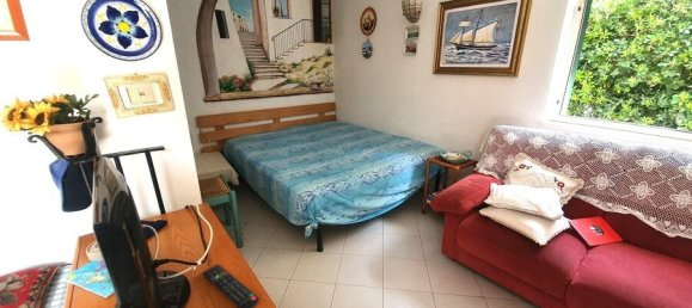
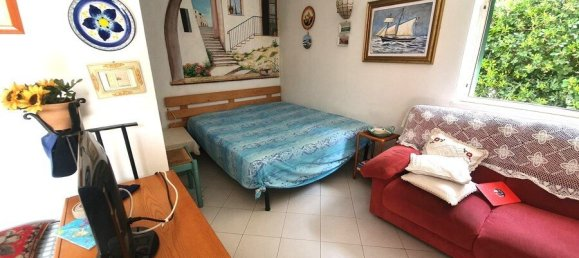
- remote control [201,263,261,308]
